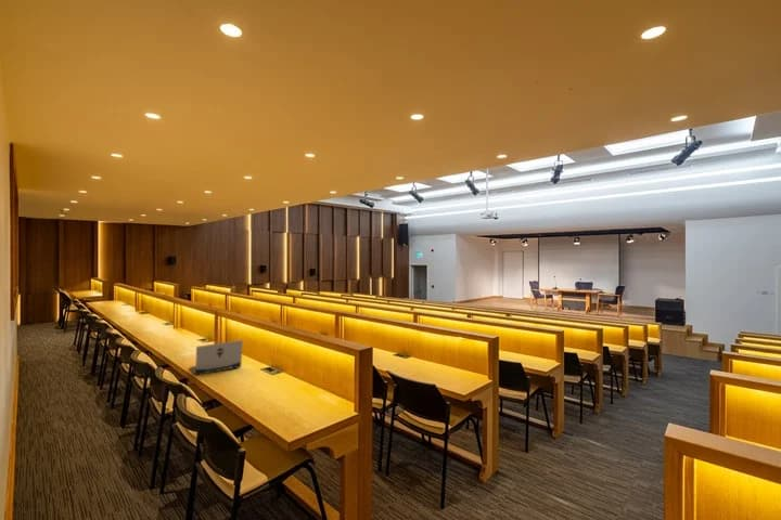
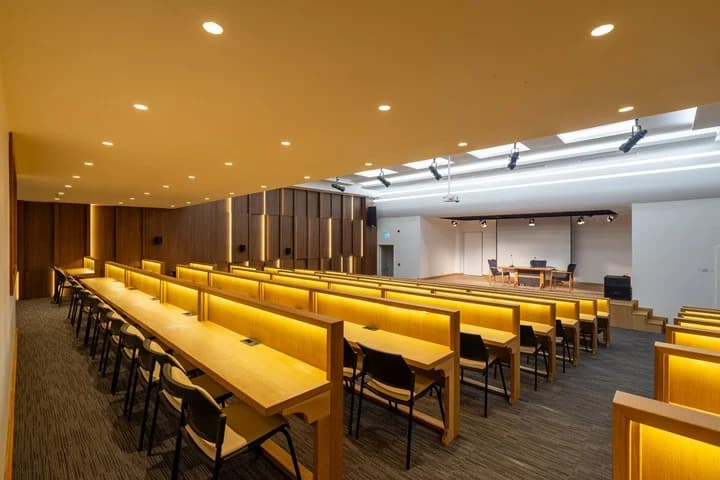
- laptop computer [189,339,244,376]
